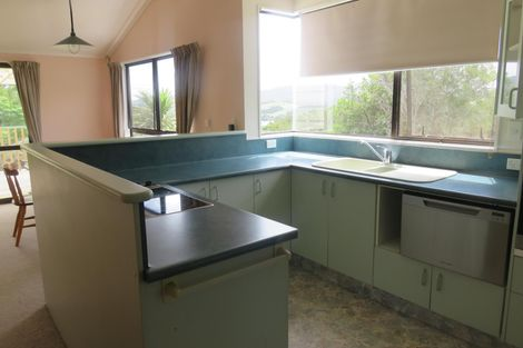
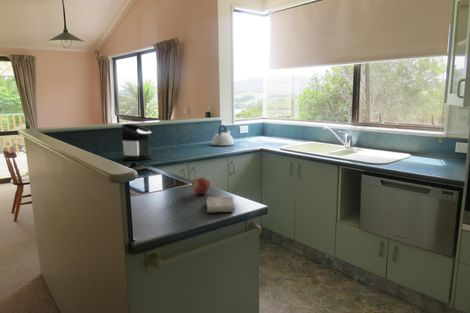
+ fruit [191,176,211,195]
+ coffee maker [120,123,153,161]
+ kettle [211,124,235,146]
+ washcloth [206,195,236,213]
